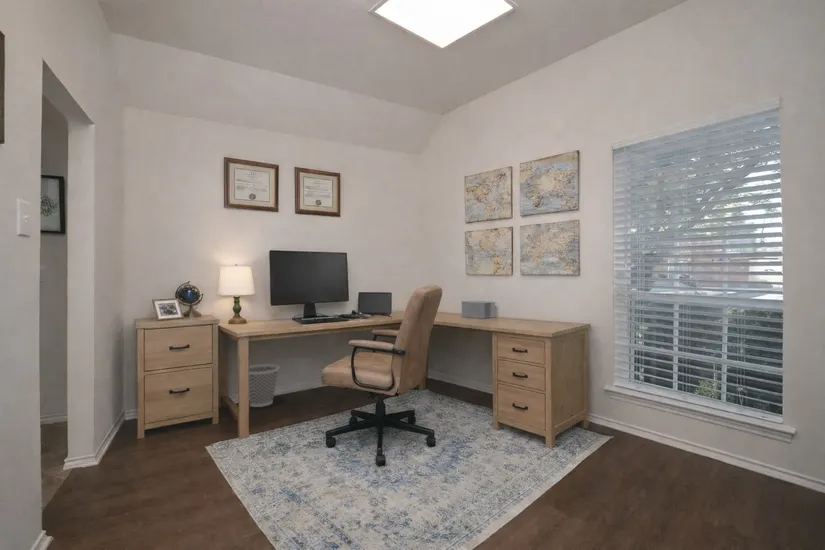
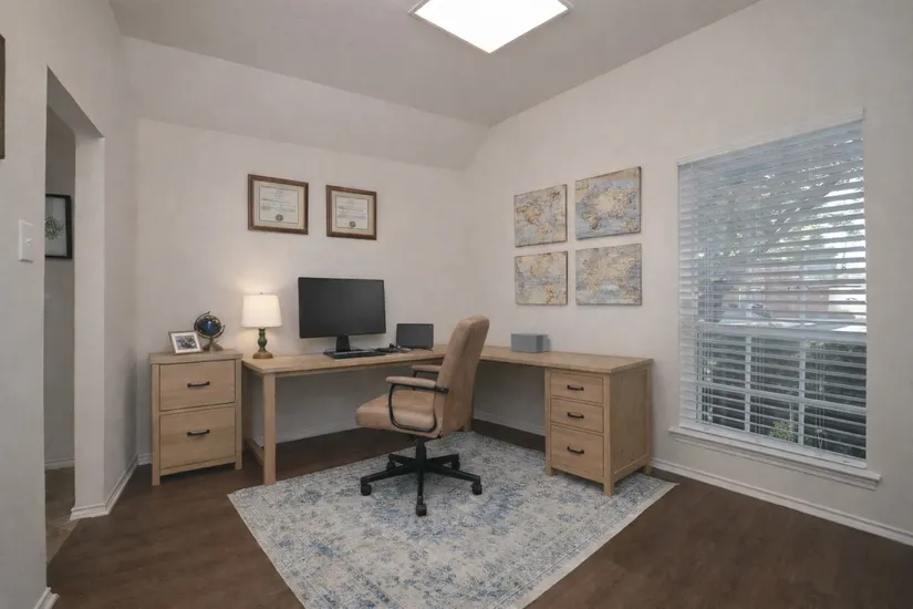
- wastebasket [248,363,280,408]
